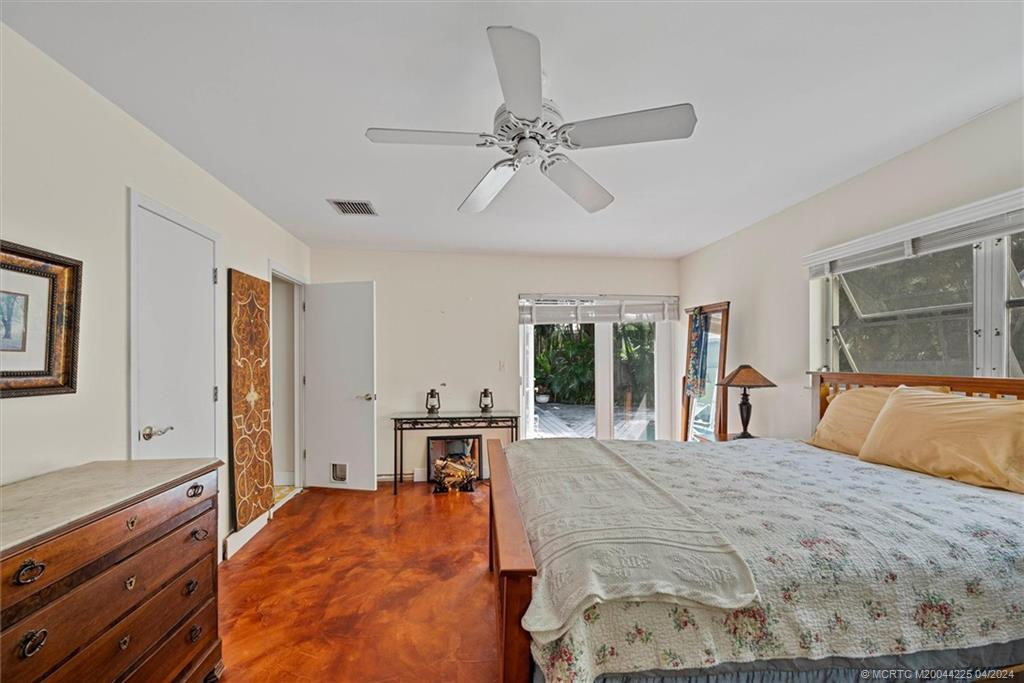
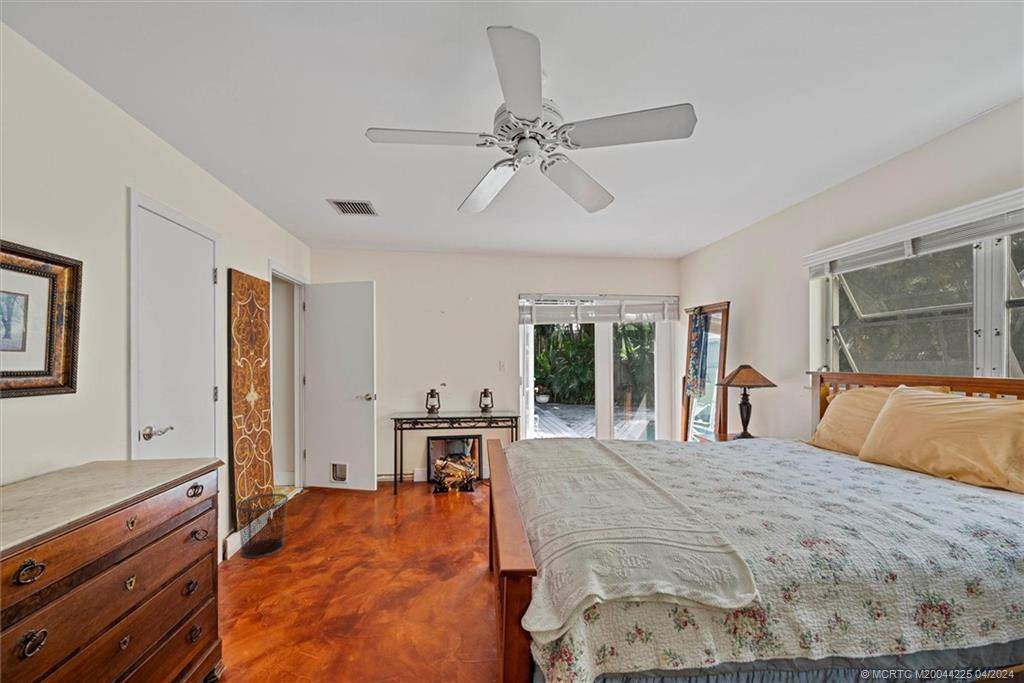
+ waste bin [235,493,289,559]
